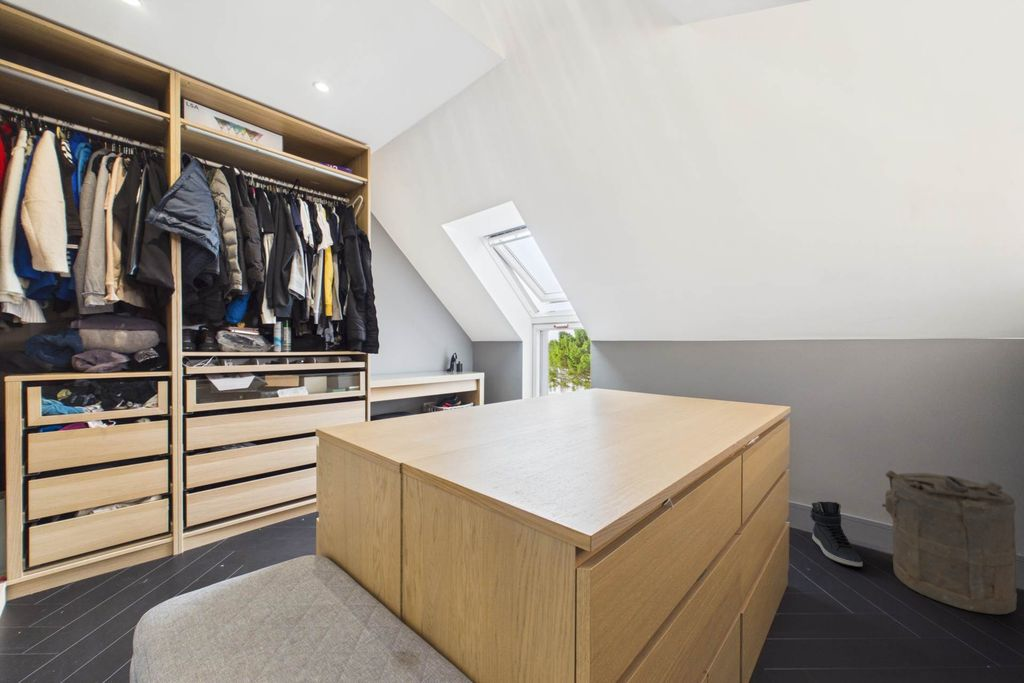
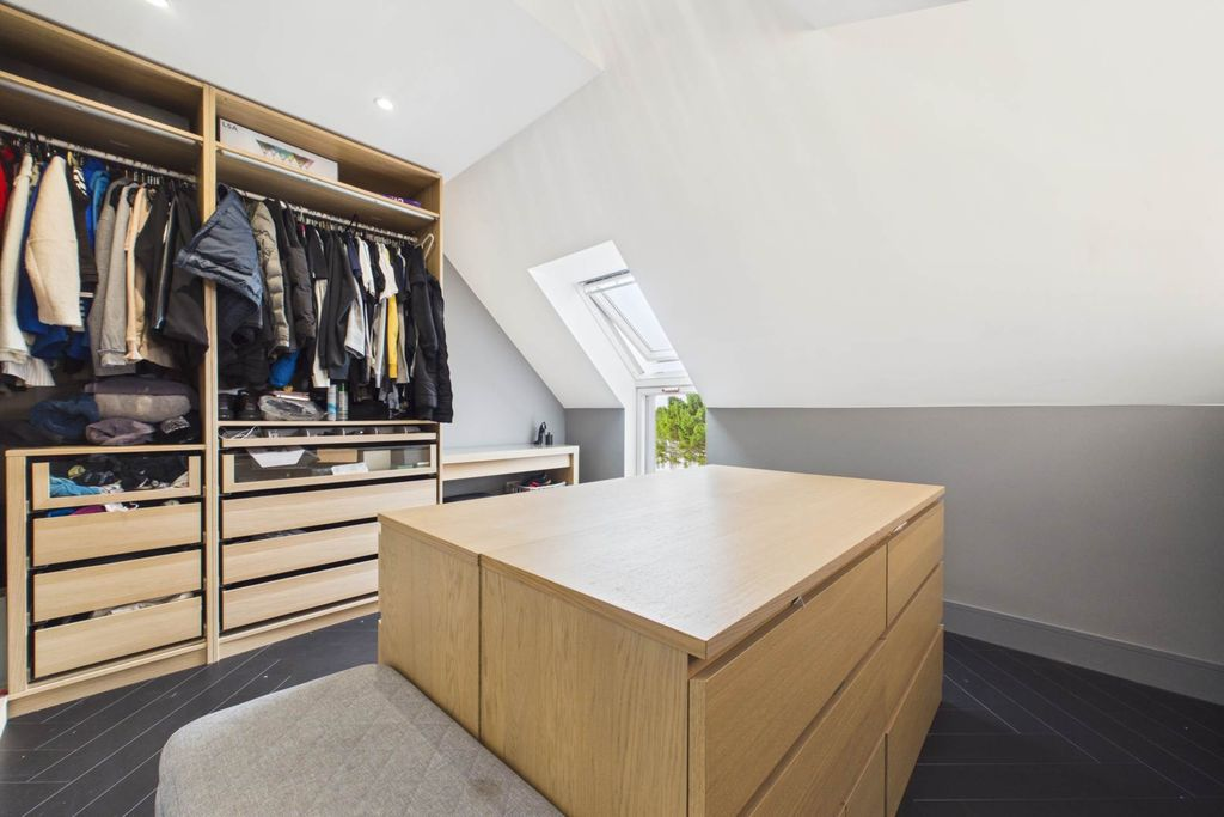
- laundry hamper [881,470,1019,615]
- sneaker [809,501,864,568]
